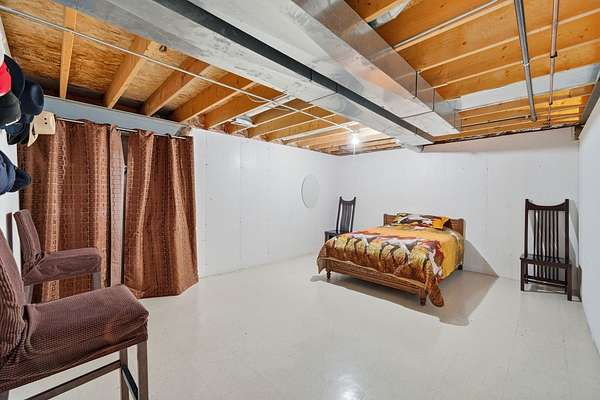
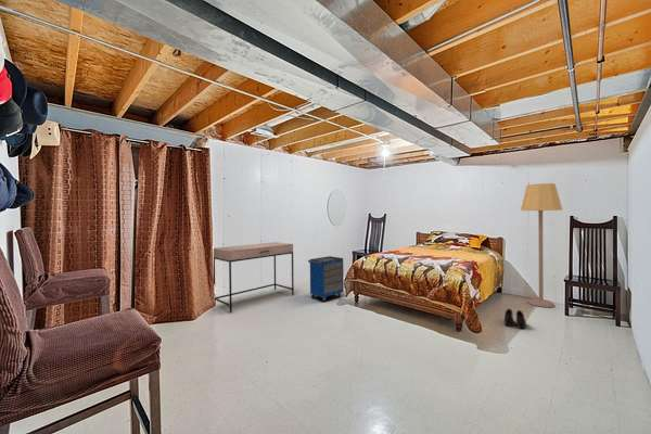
+ desk [213,241,295,314]
+ lamp [520,182,563,308]
+ cabinet [307,255,345,303]
+ boots [503,308,527,330]
